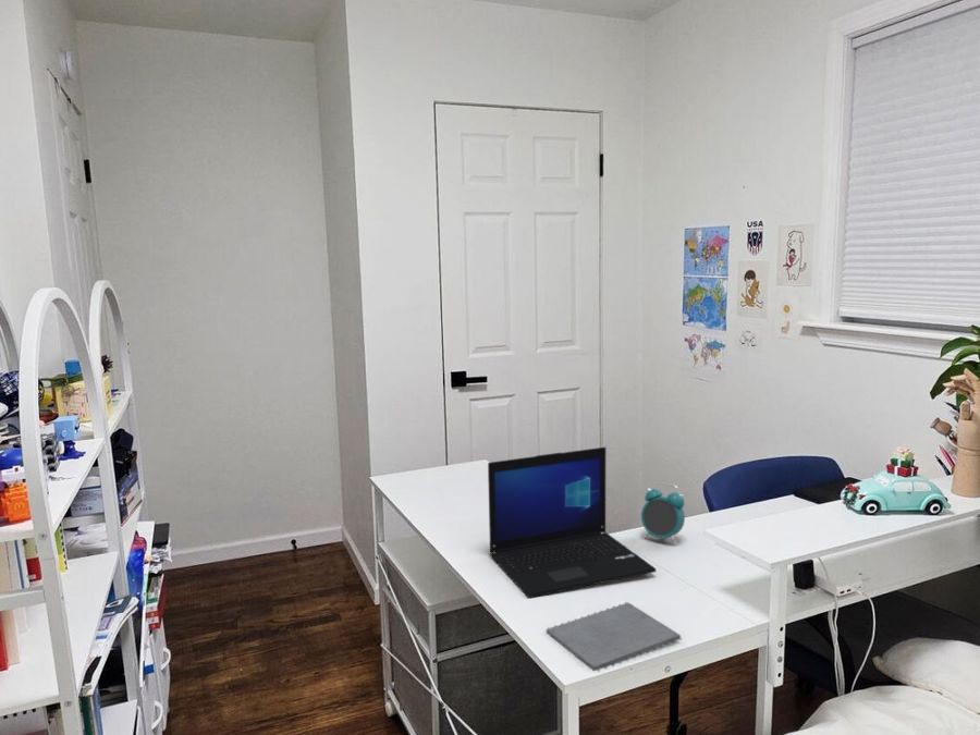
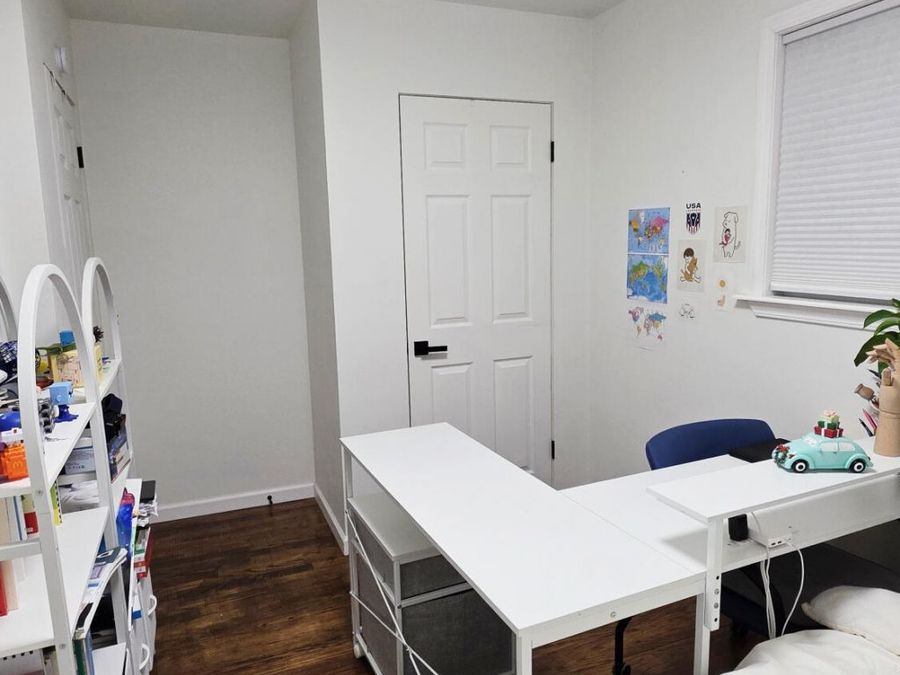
- laptop [487,446,658,599]
- notepad [546,601,683,672]
- alarm clock [640,481,686,546]
